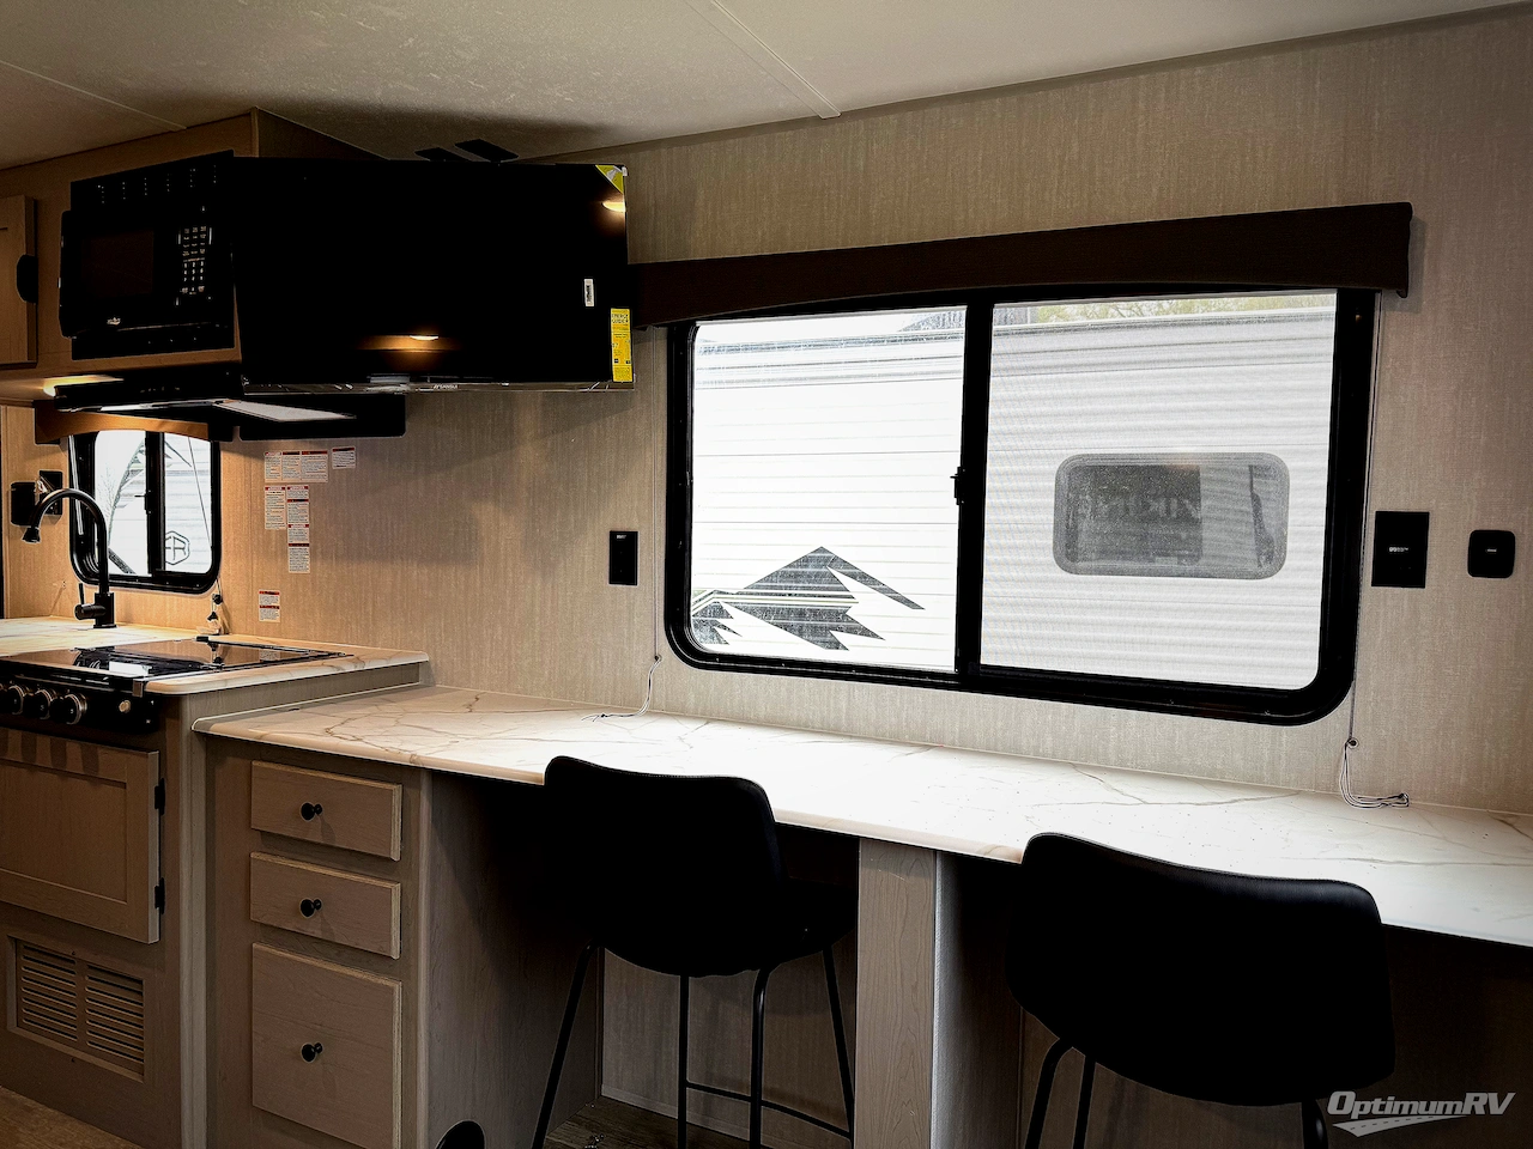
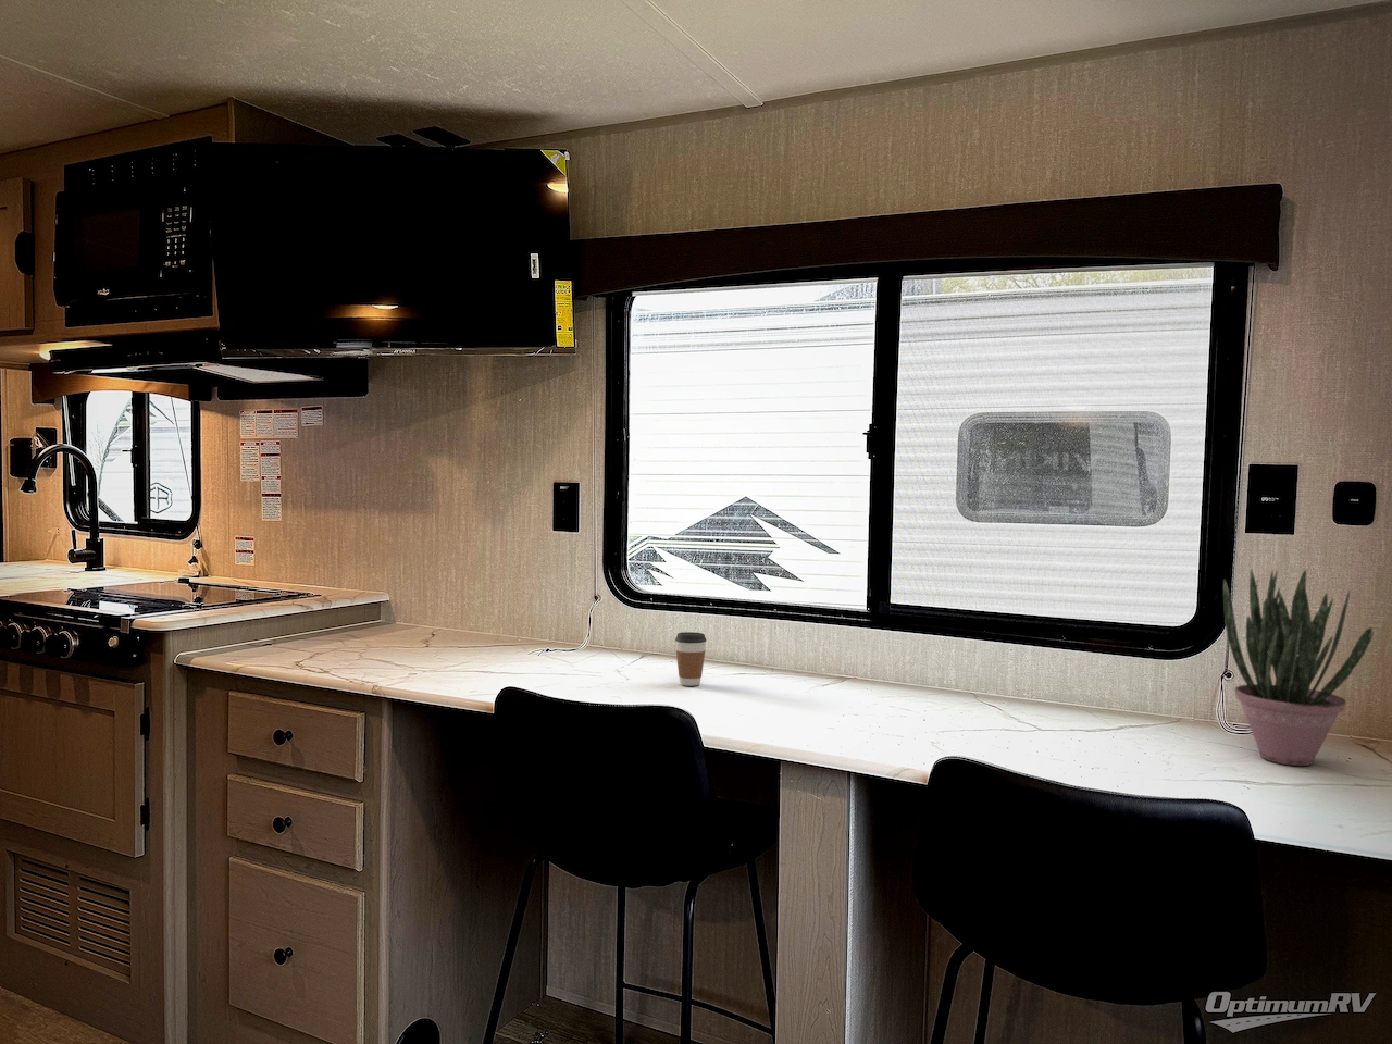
+ potted plant [1222,567,1374,767]
+ coffee cup [674,631,708,688]
